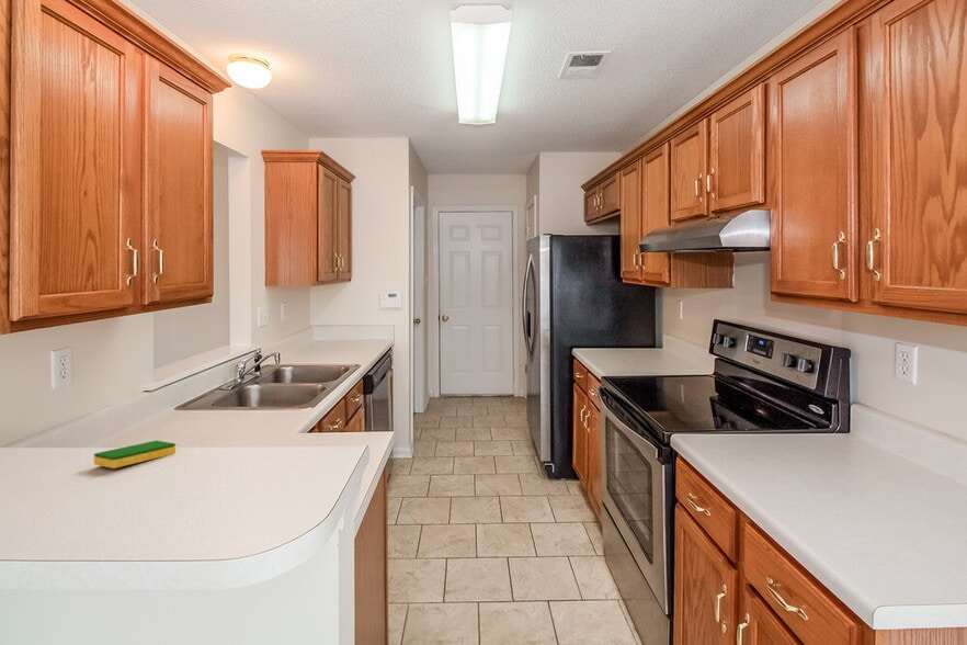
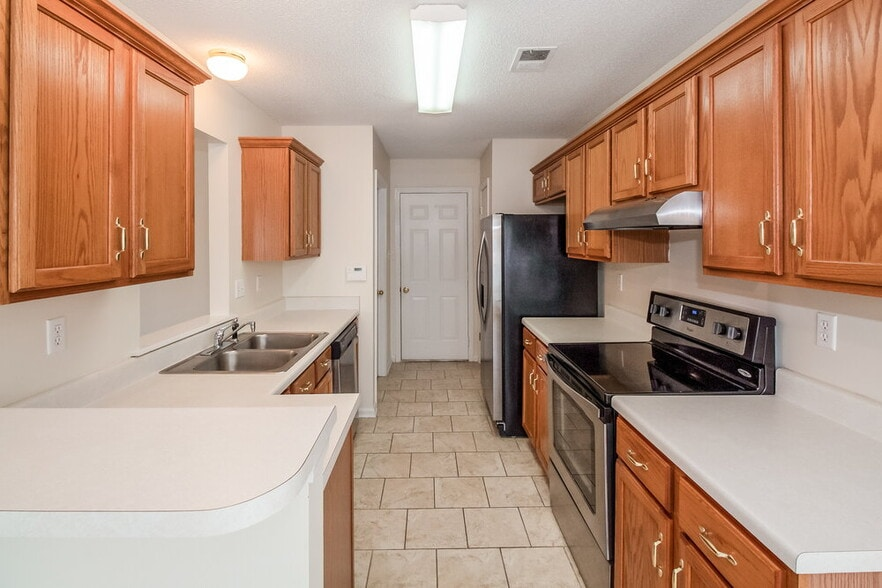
- dish sponge [93,440,177,469]
